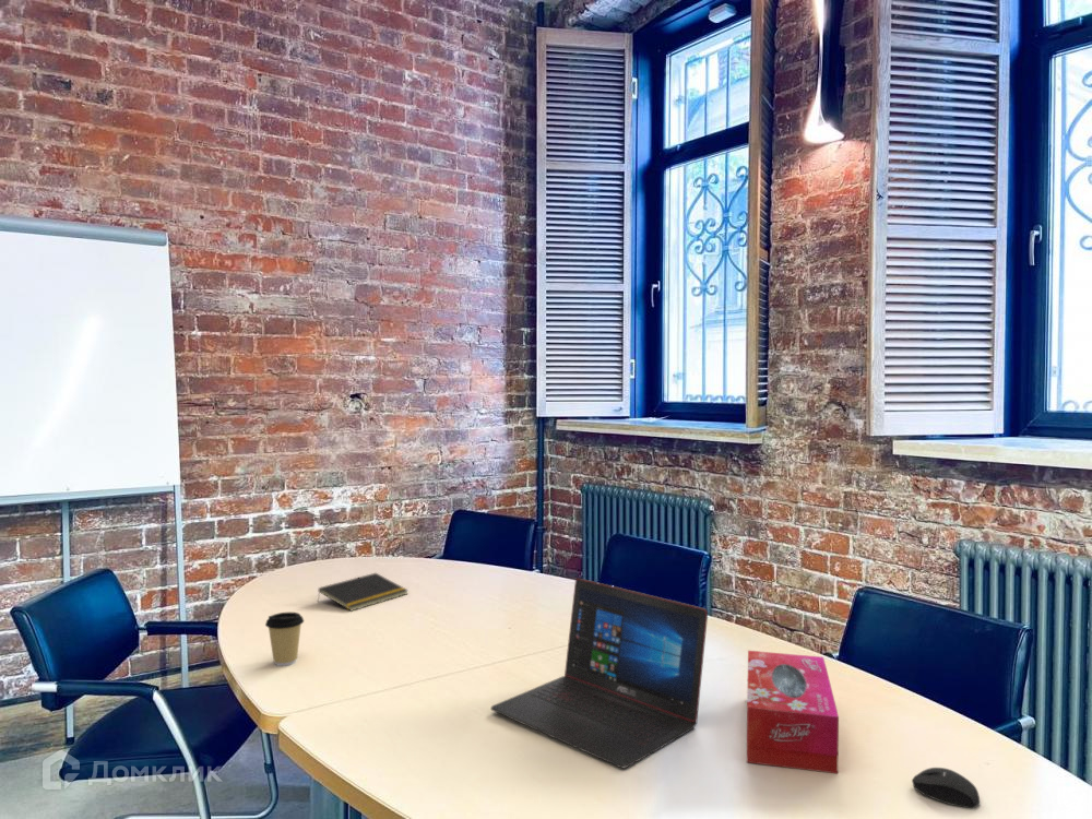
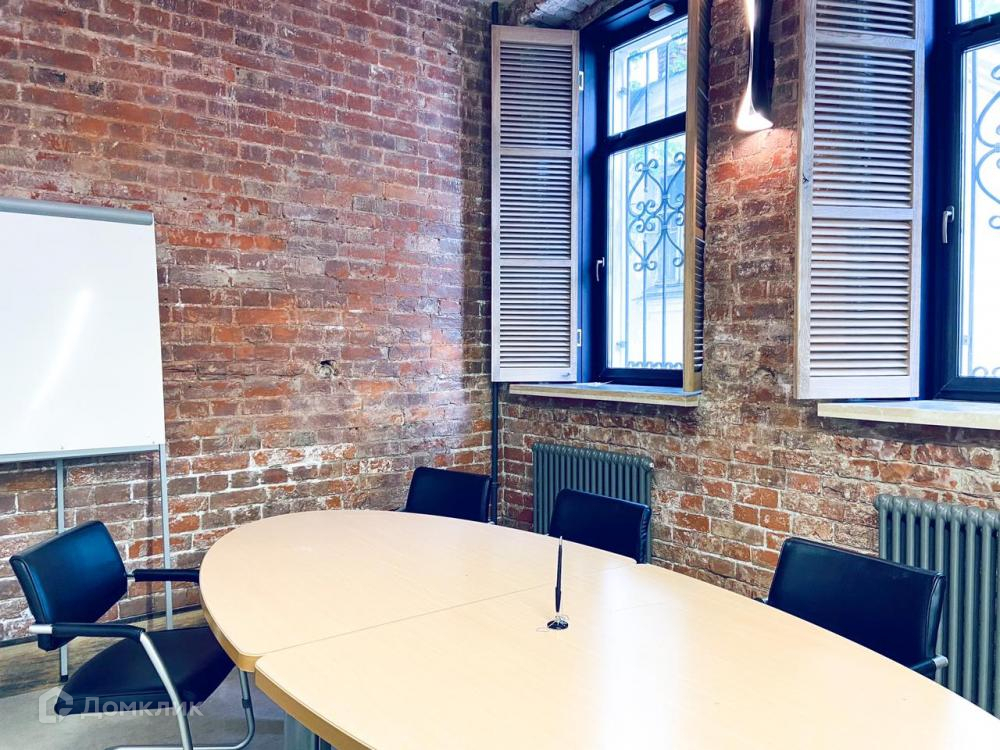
- tissue box [746,650,840,775]
- coffee cup [264,612,305,667]
- laptop [490,577,709,769]
- notepad [316,572,410,613]
- mouse [911,767,981,809]
